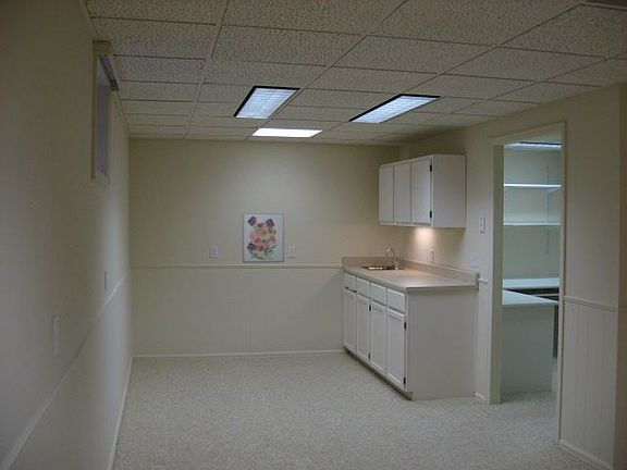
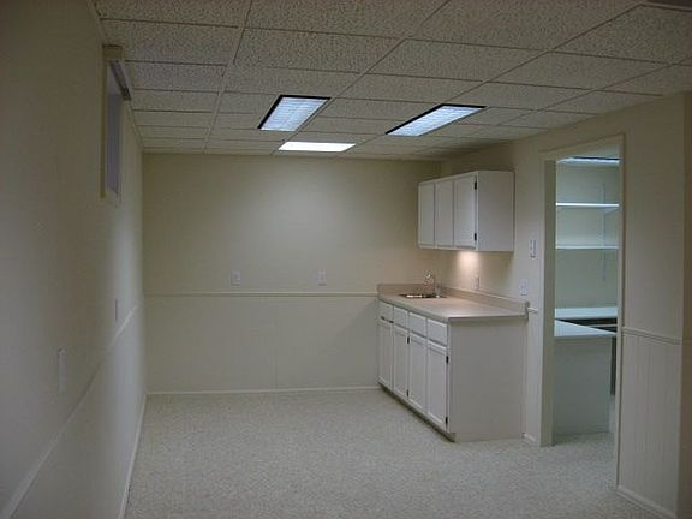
- wall art [242,211,285,264]
